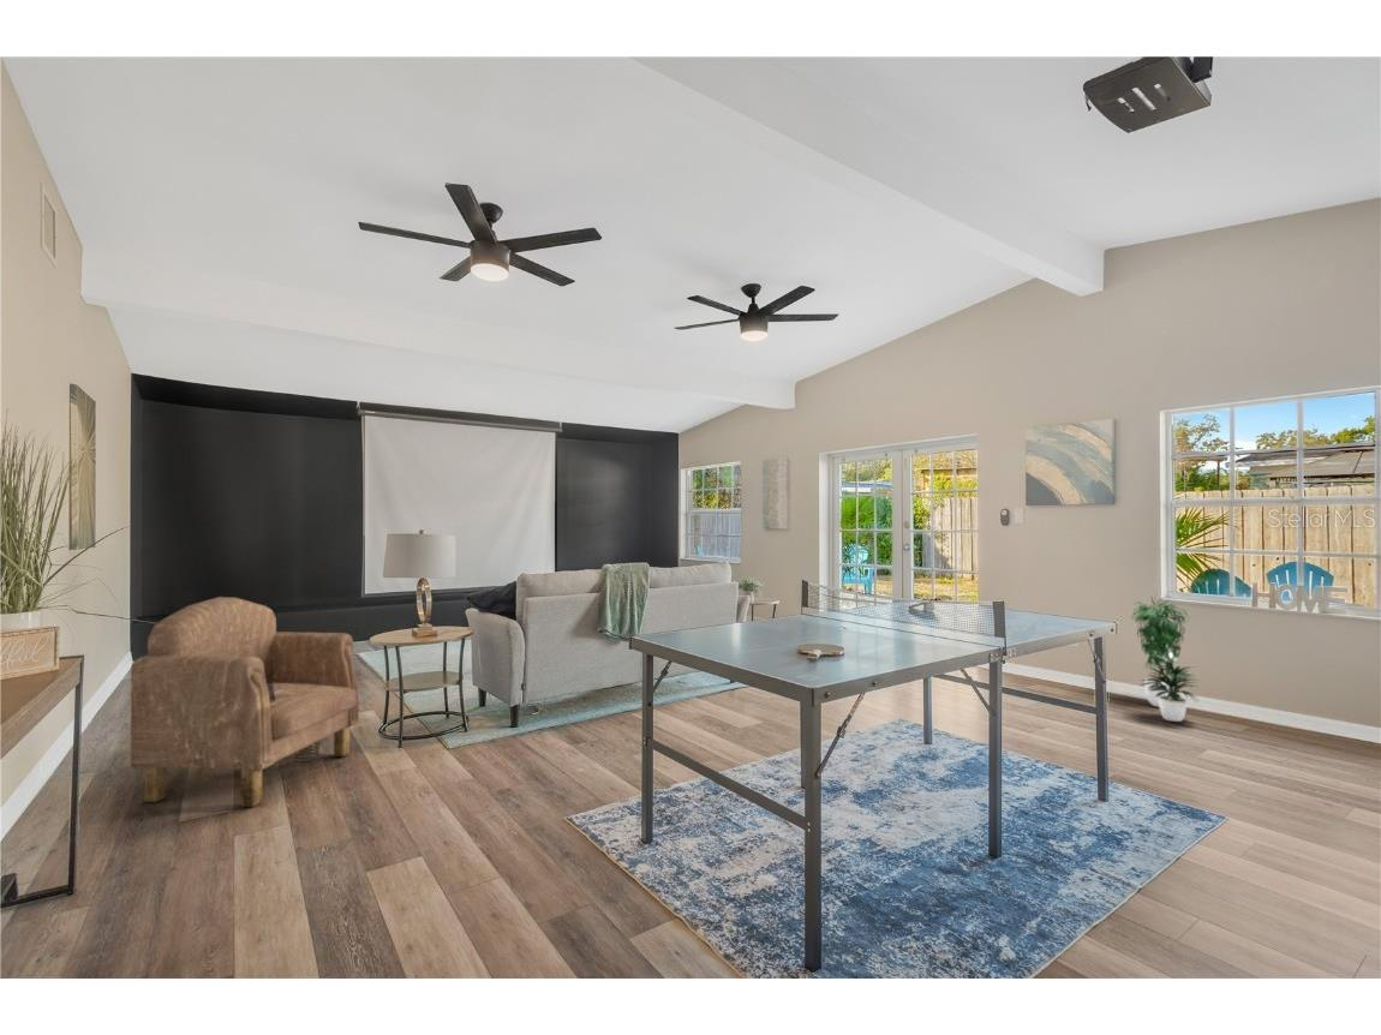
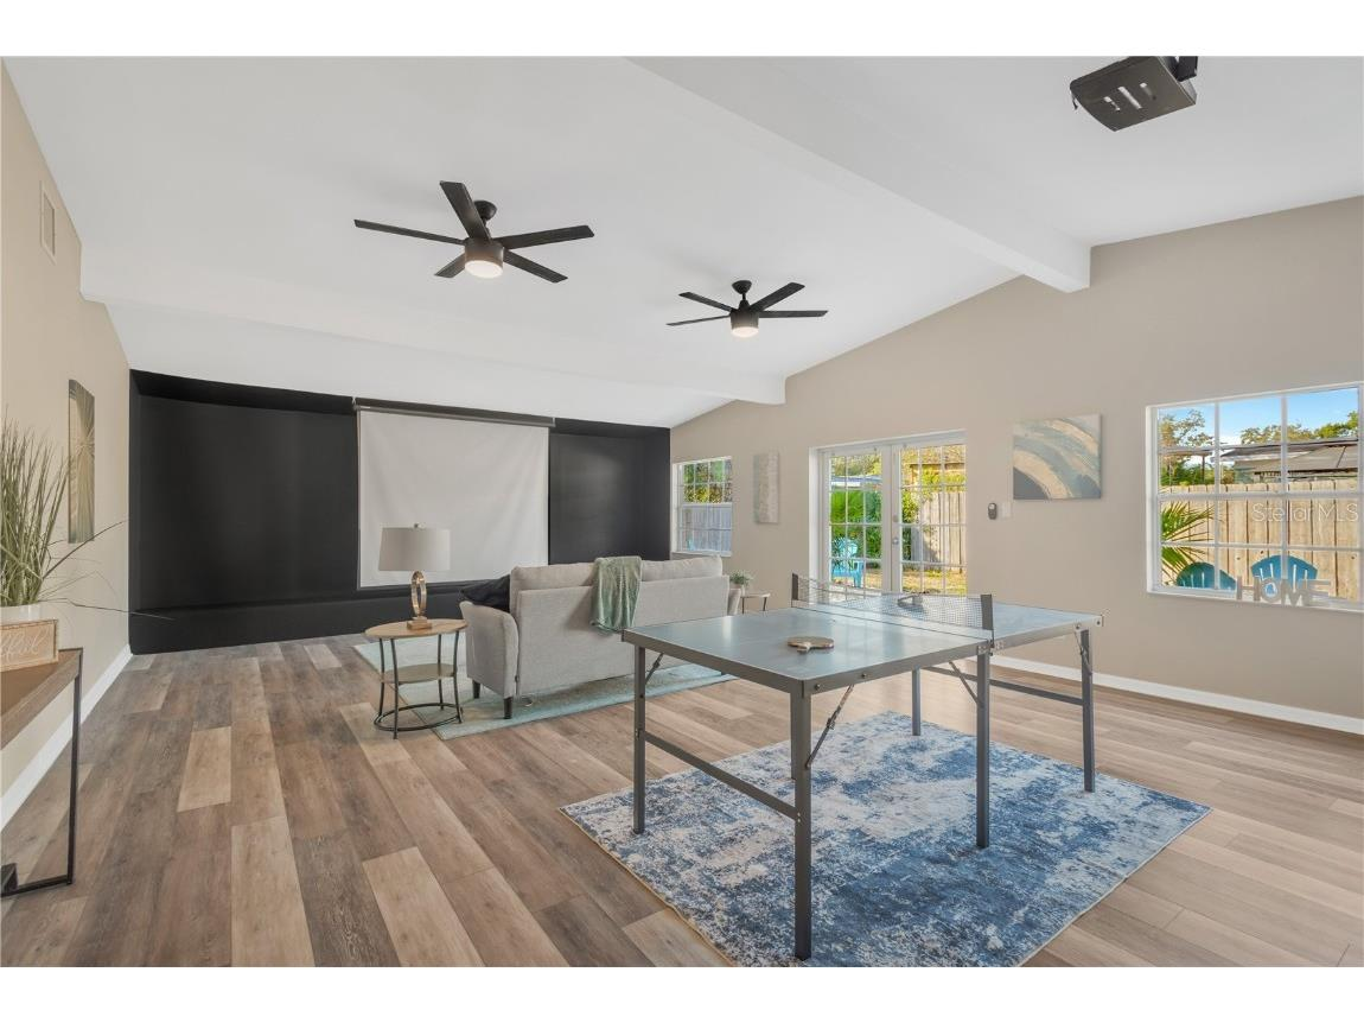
- potted plant [1131,593,1198,723]
- armchair [130,596,360,808]
